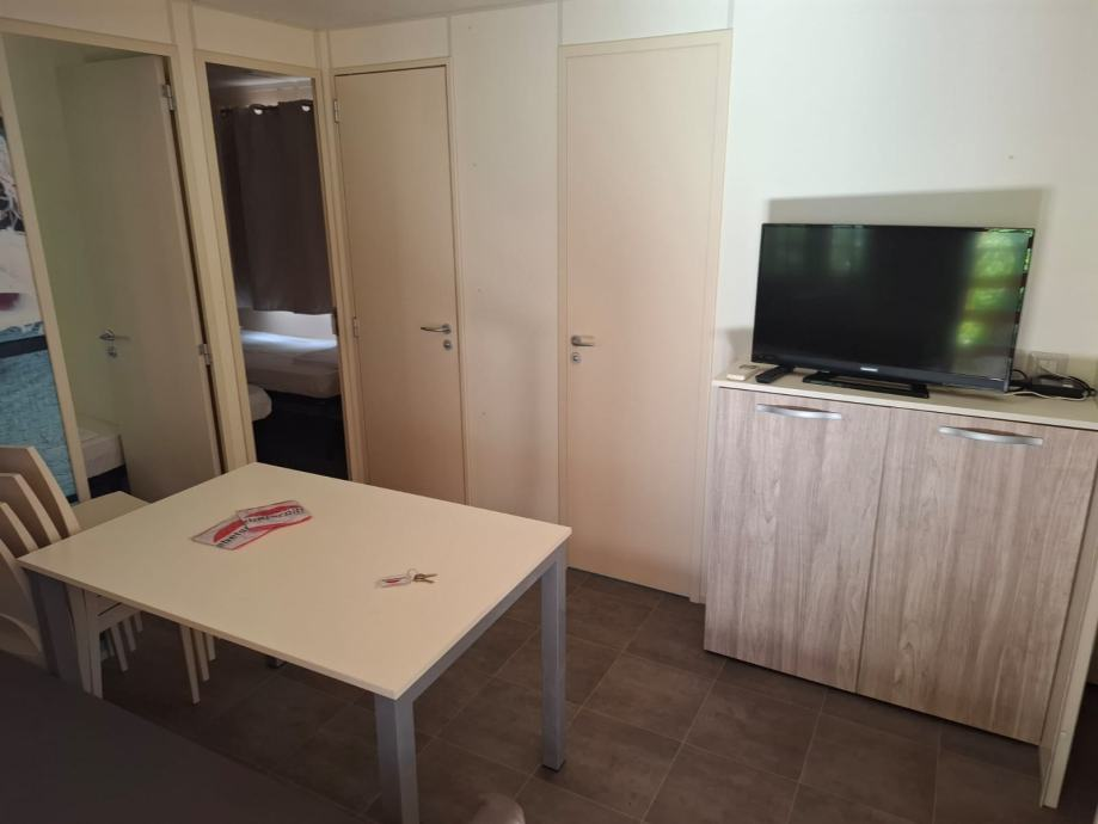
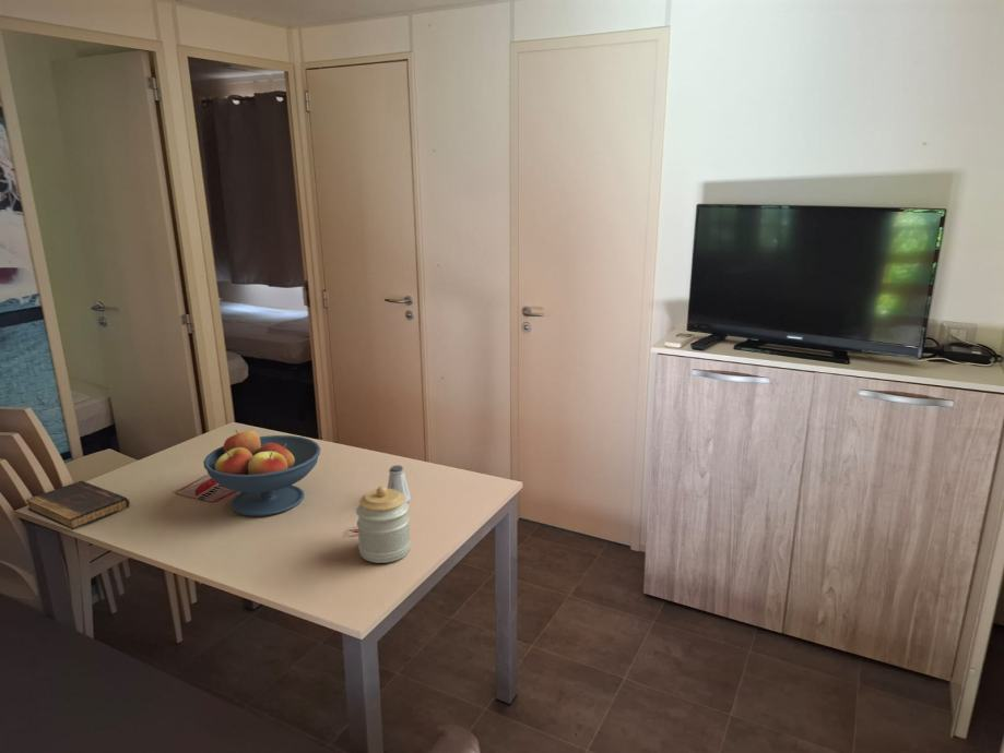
+ jar [355,485,412,564]
+ saltshaker [387,464,412,503]
+ fruit bowl [202,429,321,517]
+ book [25,480,131,530]
